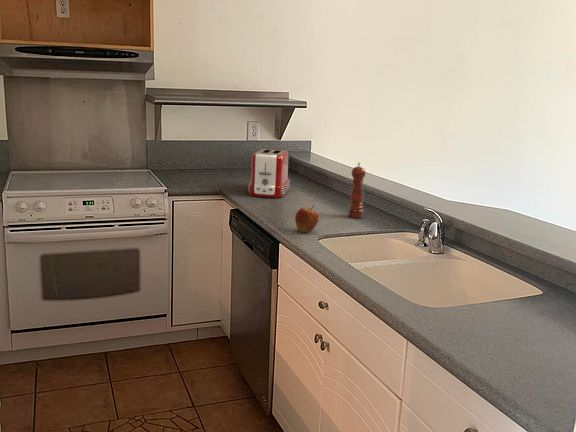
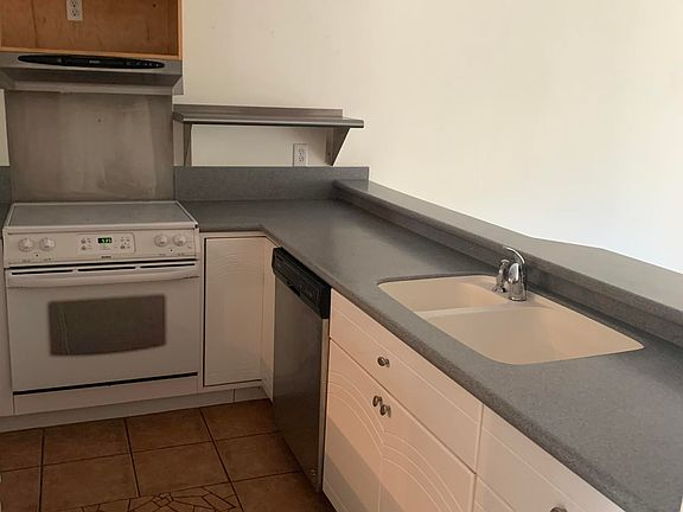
- apple [294,205,320,233]
- toaster [247,148,291,199]
- pepper mill [347,162,367,219]
